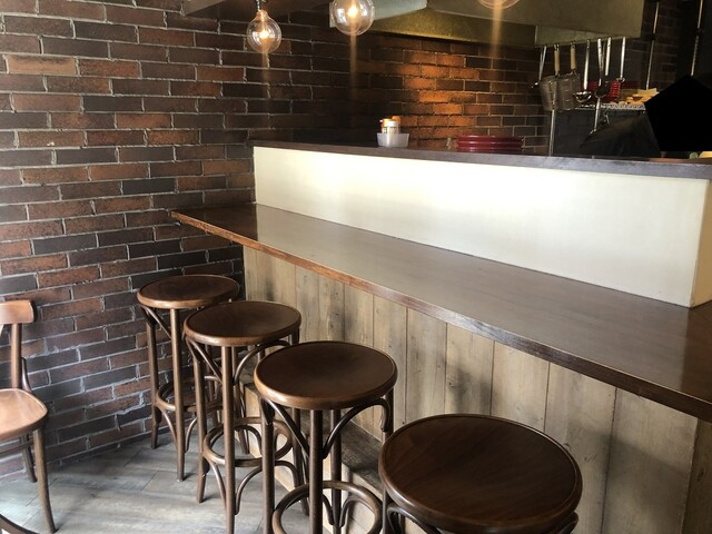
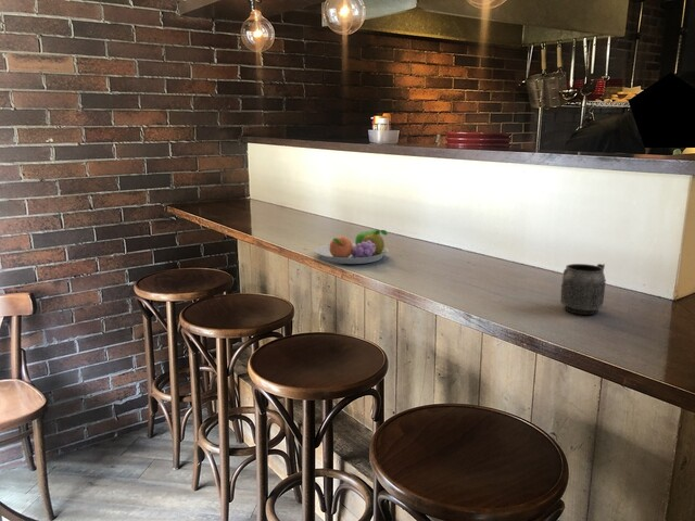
+ mug [559,263,607,316]
+ fruit bowl [314,229,390,265]
